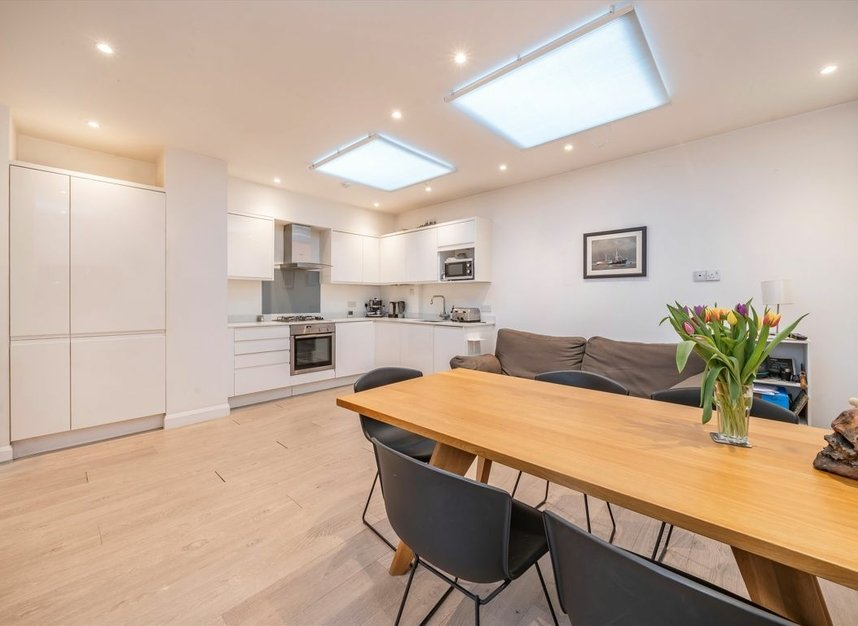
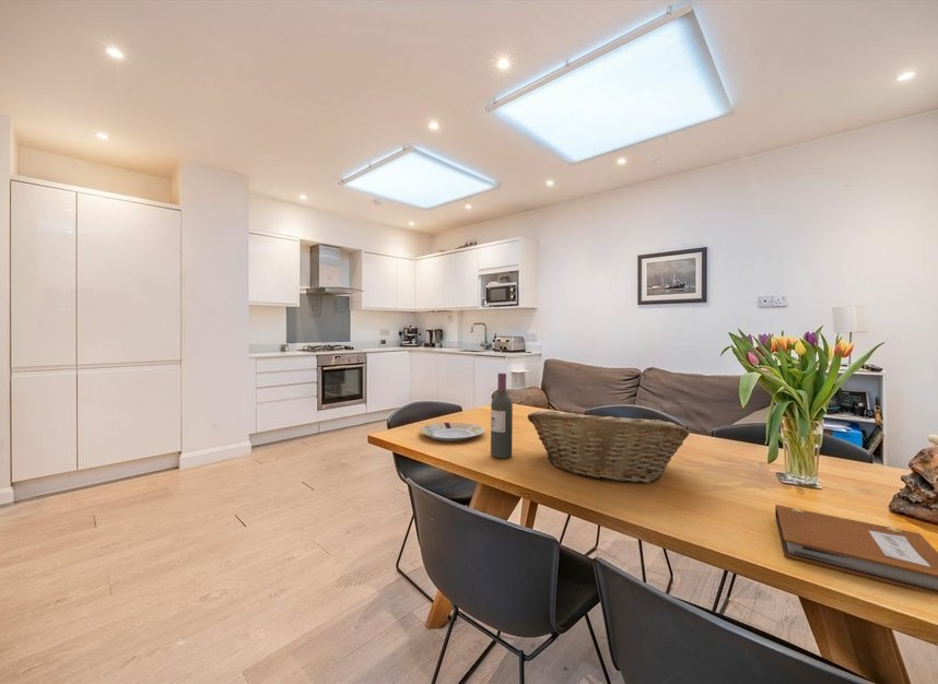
+ wine bottle [490,372,514,459]
+ fruit basket [527,409,690,484]
+ notebook [774,504,938,597]
+ plate [419,422,485,443]
